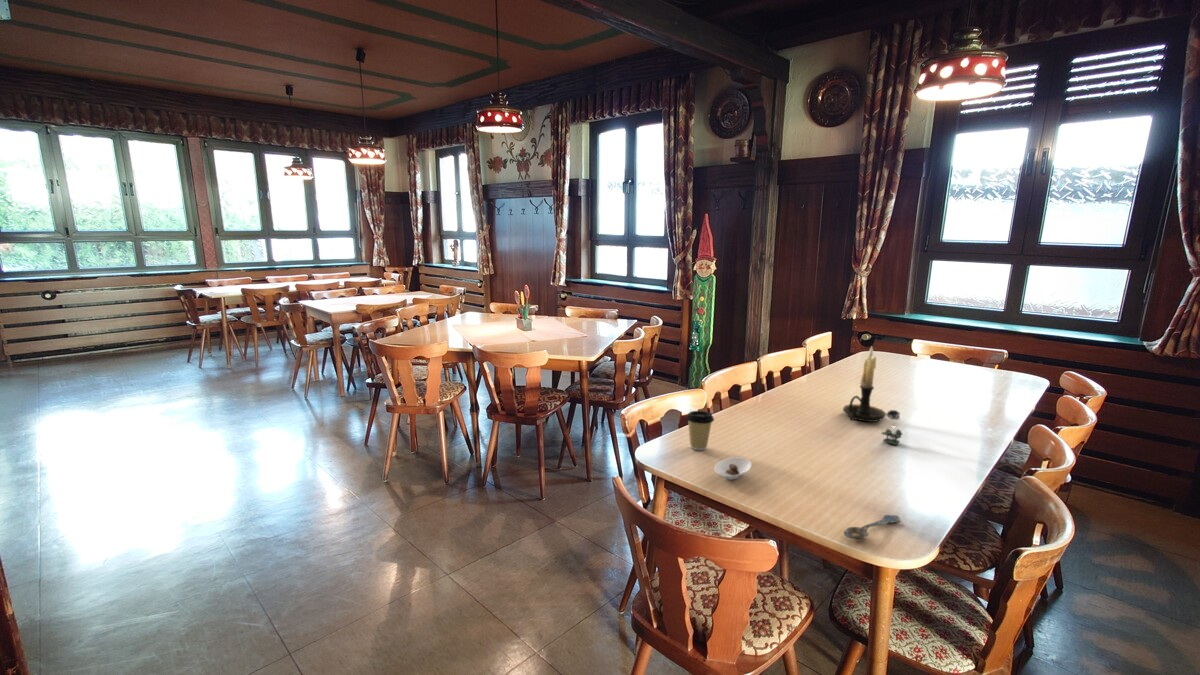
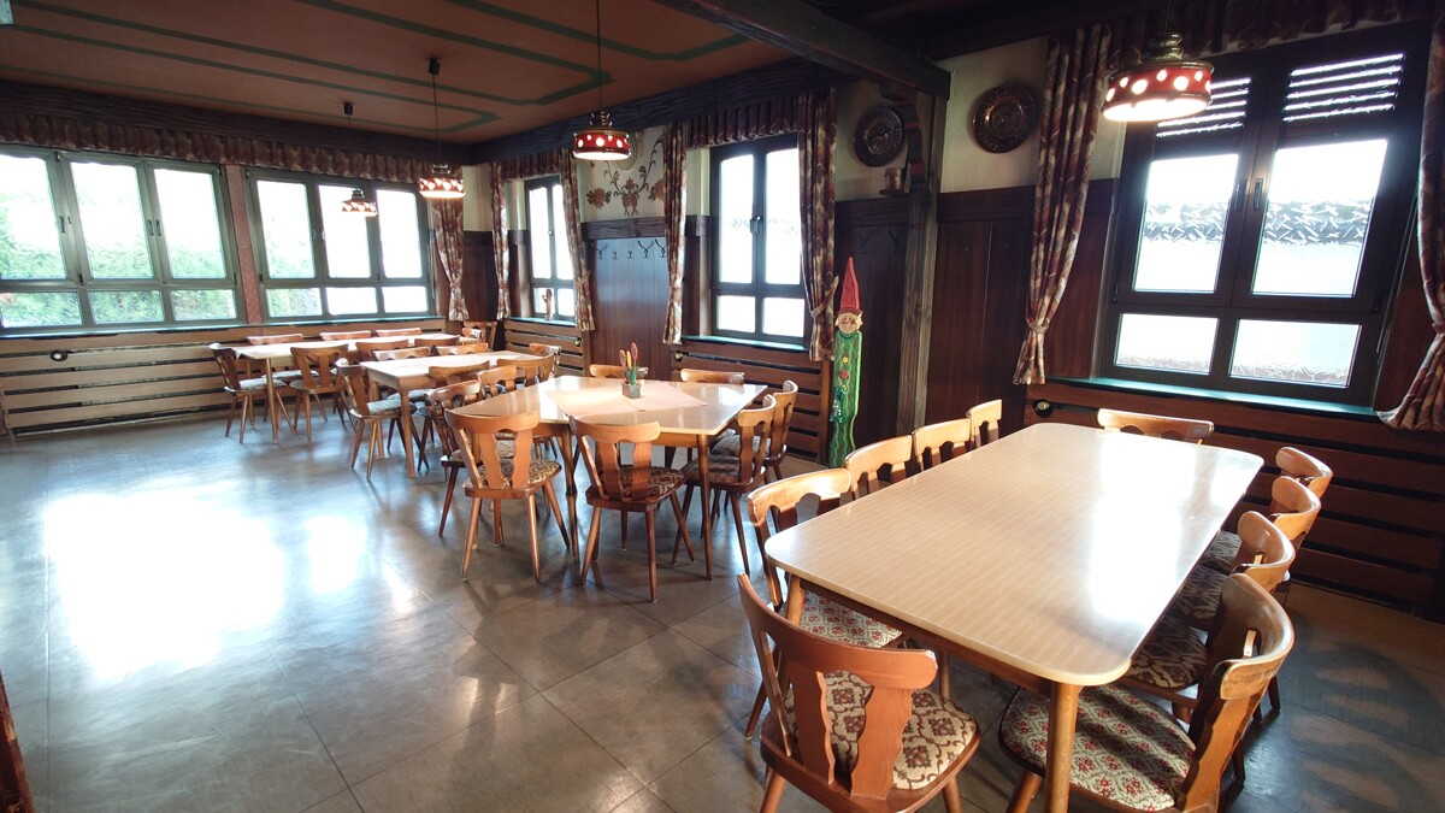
- coffee cup [685,410,715,451]
- spoon [843,514,900,540]
- saucer [713,456,753,481]
- flower [880,409,904,446]
- candle holder [842,346,887,423]
